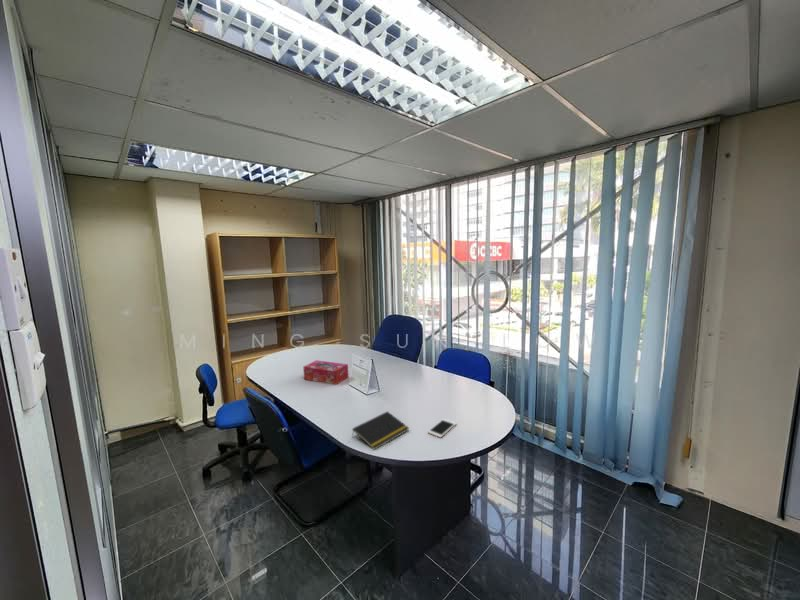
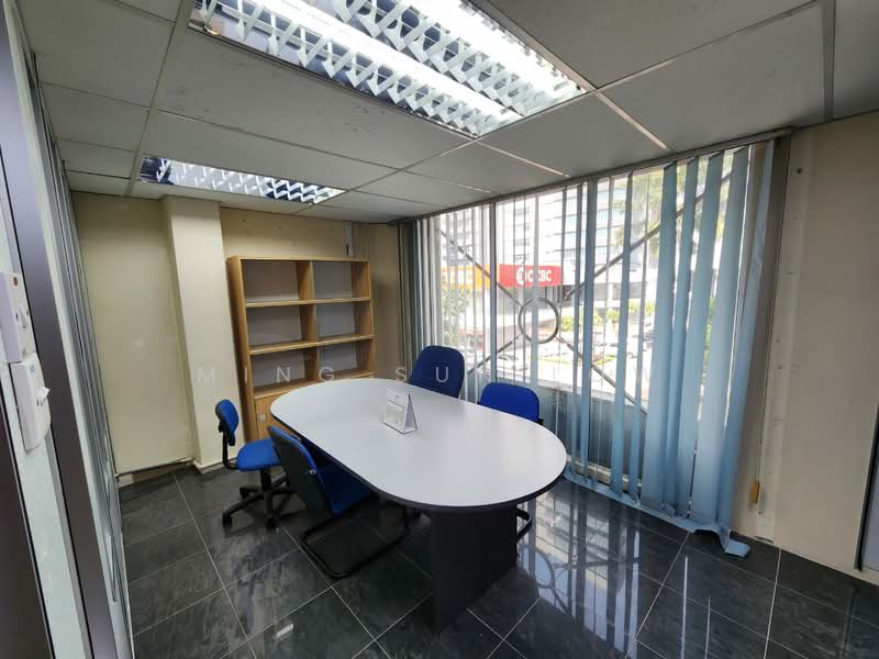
- cell phone [427,418,458,439]
- tissue box [302,359,349,386]
- notepad [351,410,410,451]
